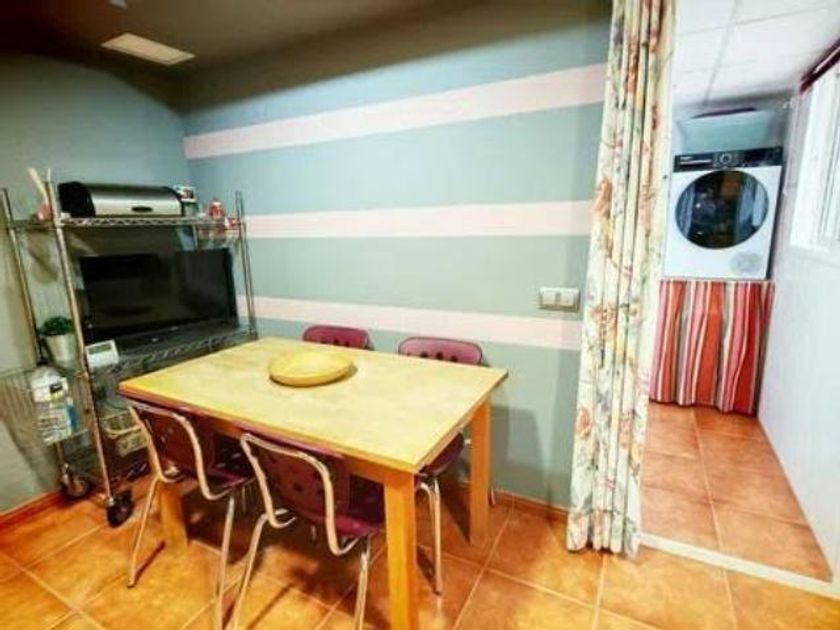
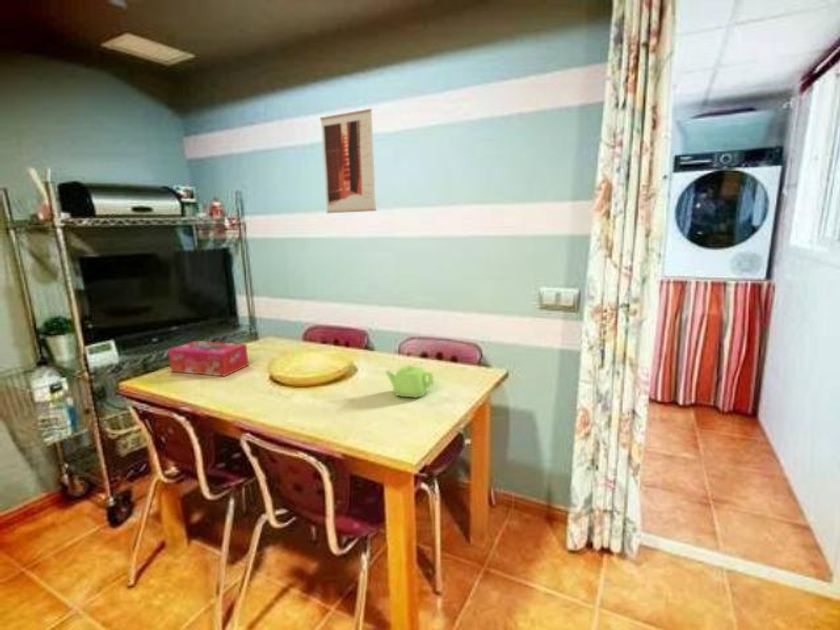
+ wall art [319,108,378,214]
+ teapot [385,364,435,399]
+ tissue box [167,340,250,377]
